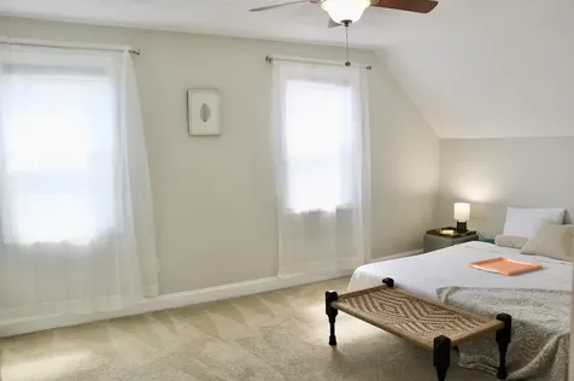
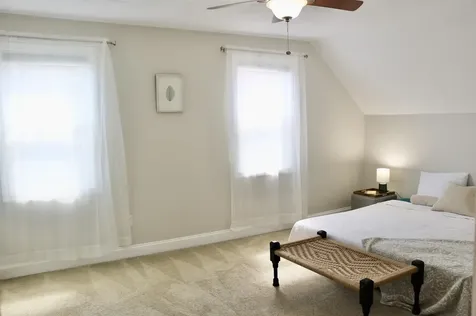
- serving tray [467,256,544,277]
